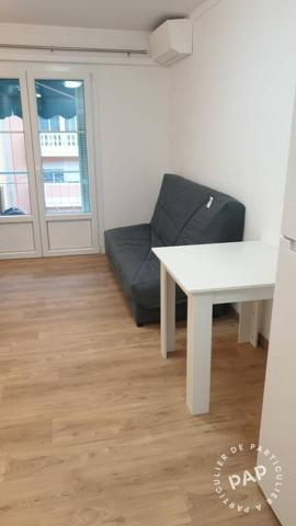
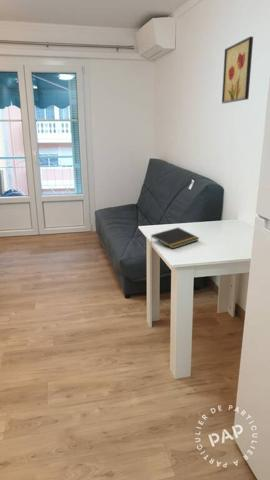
+ notepad [150,227,200,250]
+ wall art [221,36,254,104]
